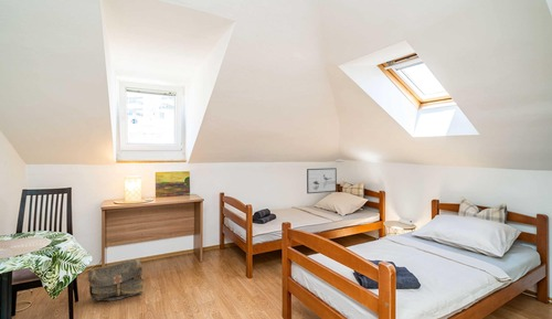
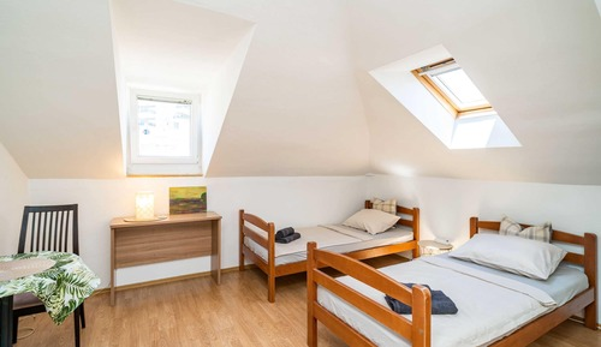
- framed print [306,167,338,194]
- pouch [86,258,145,301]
